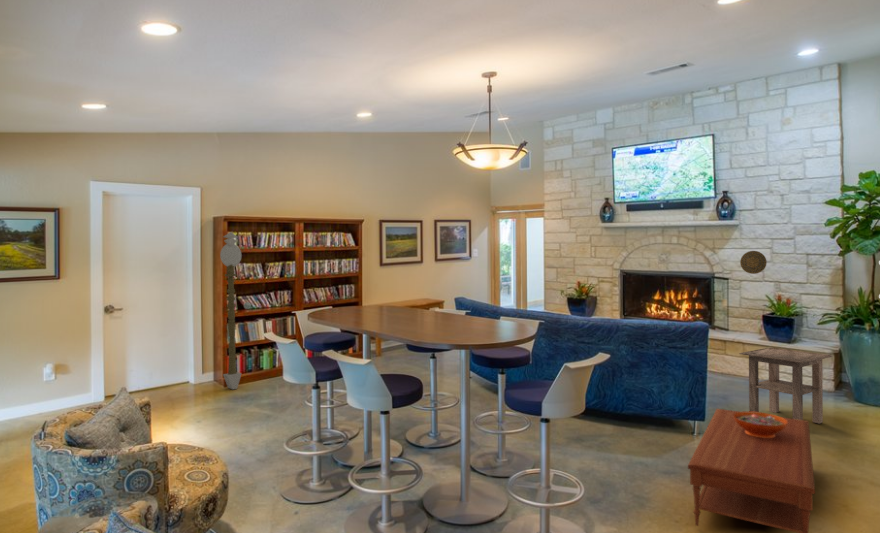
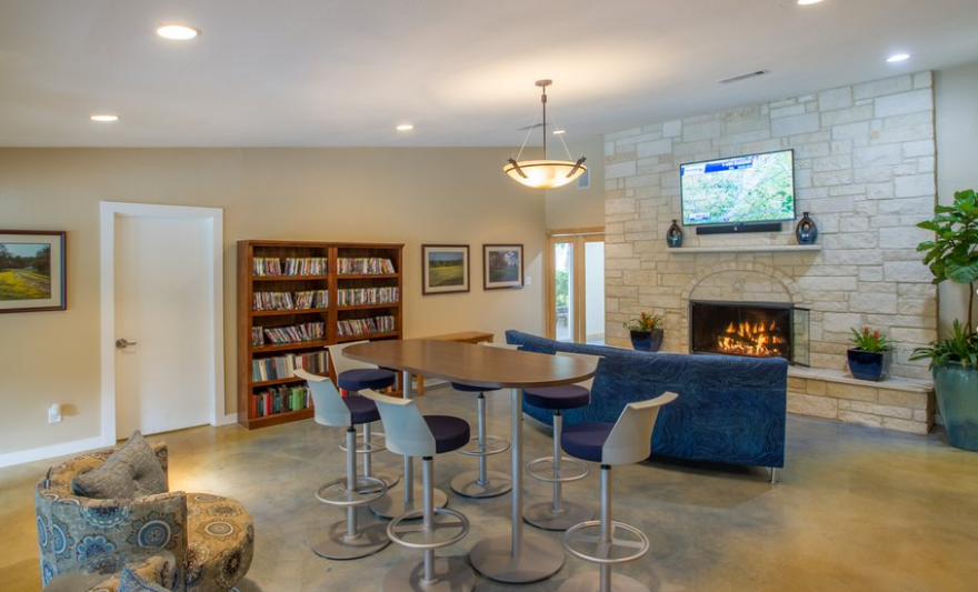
- decorative plate [739,250,768,275]
- side table [738,347,833,424]
- coffee table [687,408,816,533]
- magic staff [219,231,252,390]
- decorative bowl [733,410,787,438]
